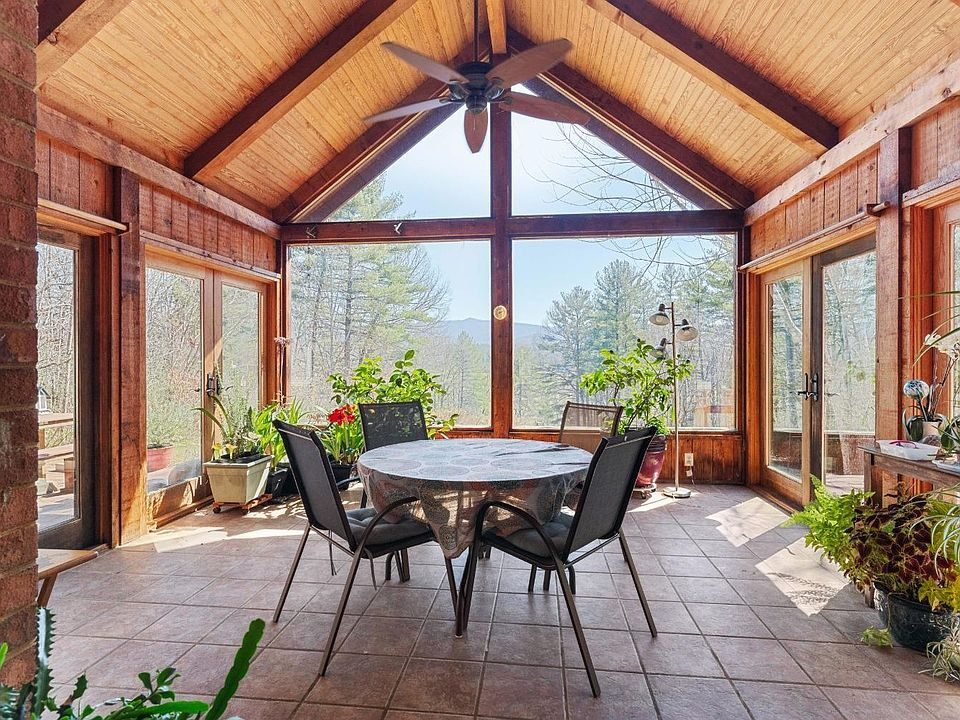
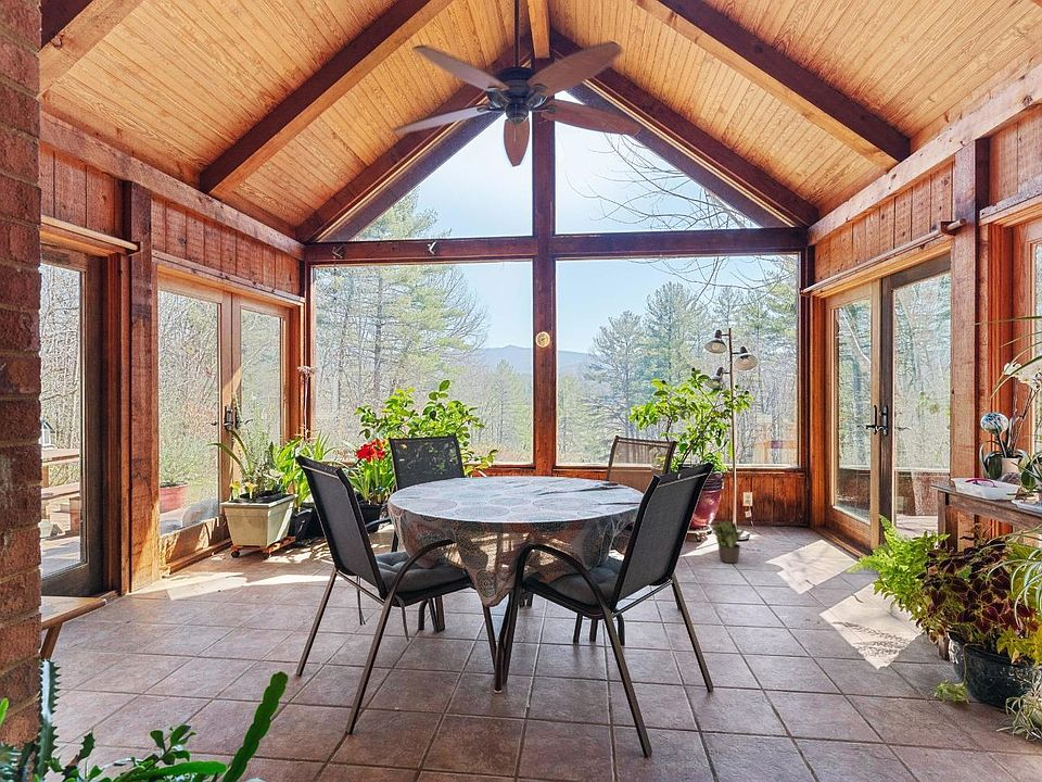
+ potted plant [709,517,746,564]
